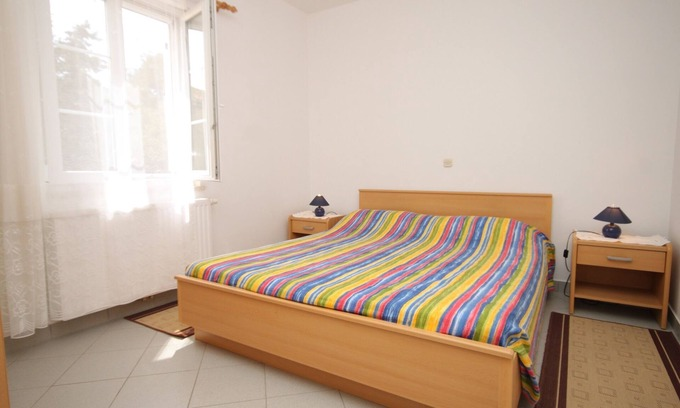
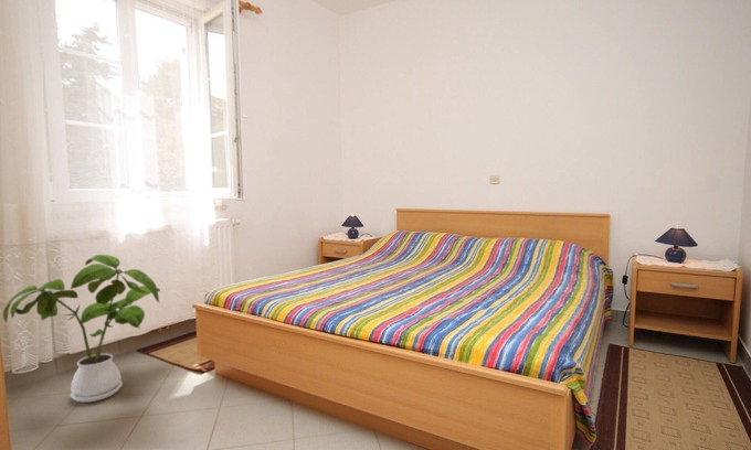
+ house plant [2,254,161,404]
